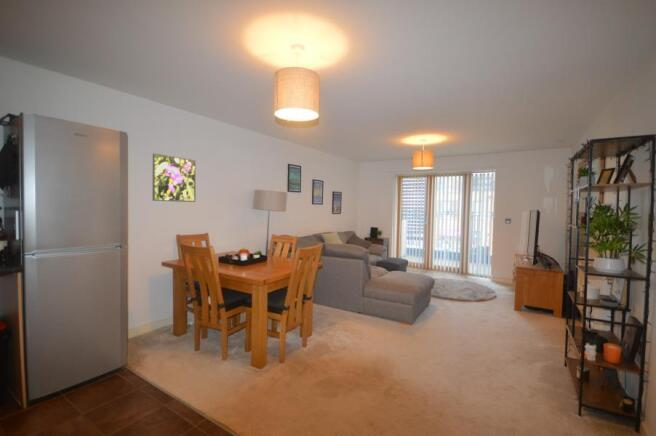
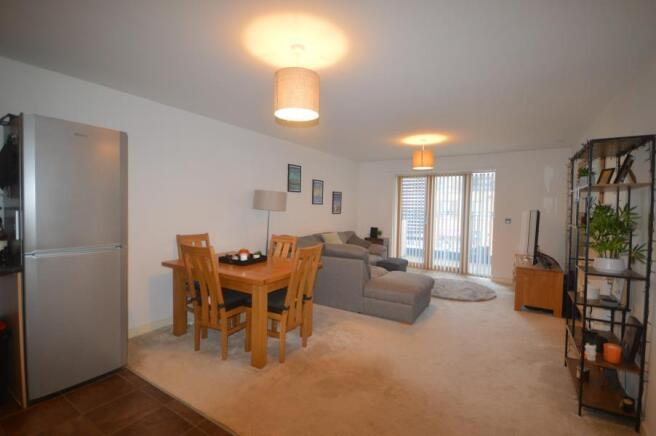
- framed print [152,152,197,203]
